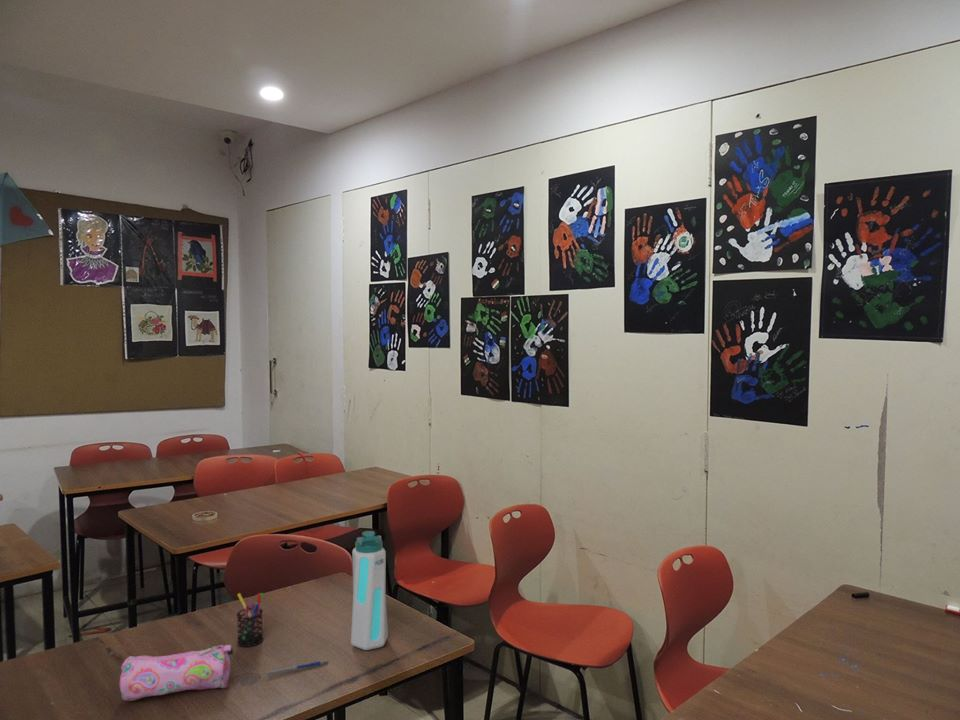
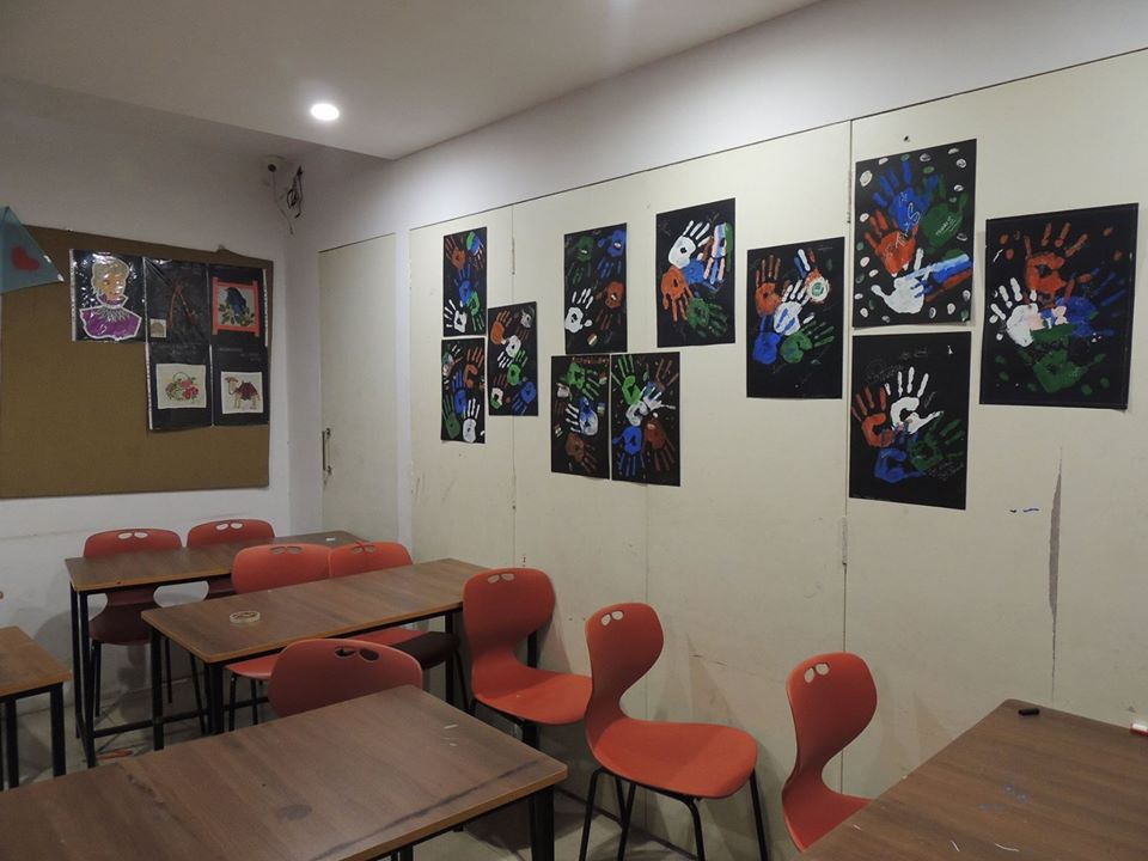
- pen holder [236,592,265,648]
- pencil case [119,644,234,702]
- pen [265,659,328,677]
- water bottle [350,530,389,651]
